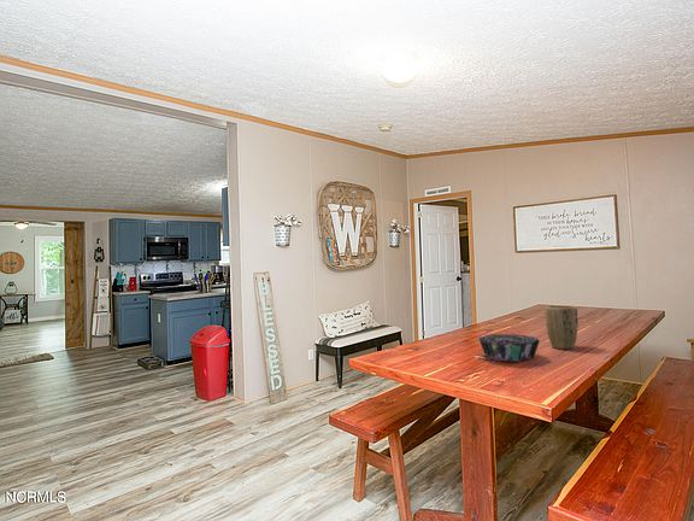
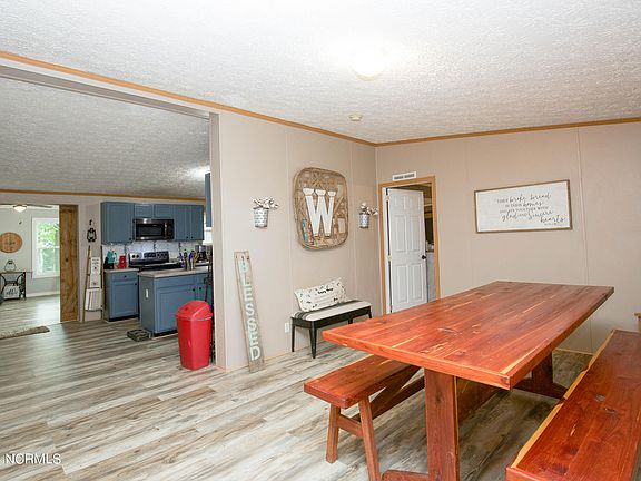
- decorative bowl [477,333,542,363]
- plant pot [545,304,580,350]
